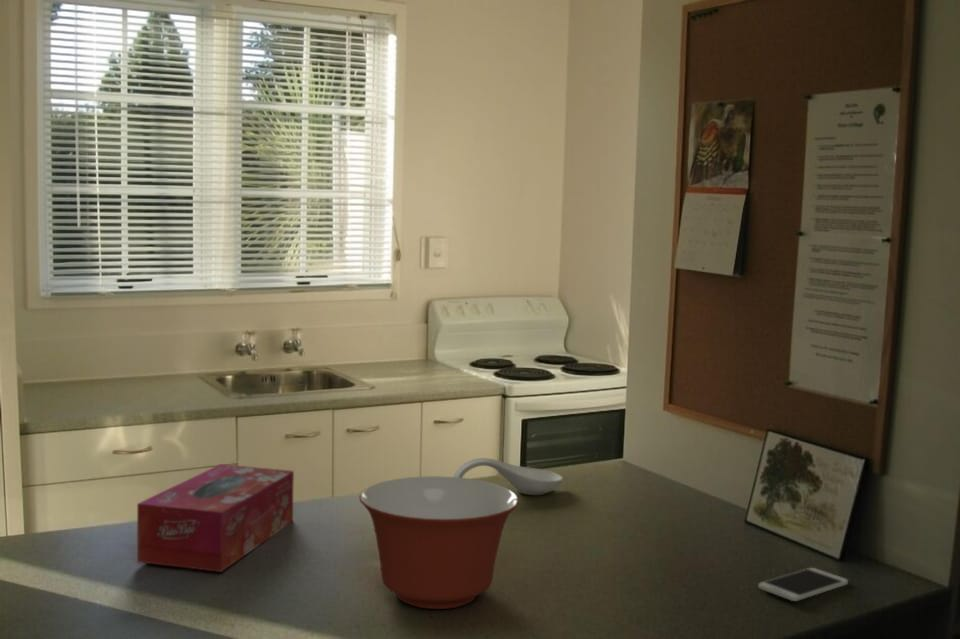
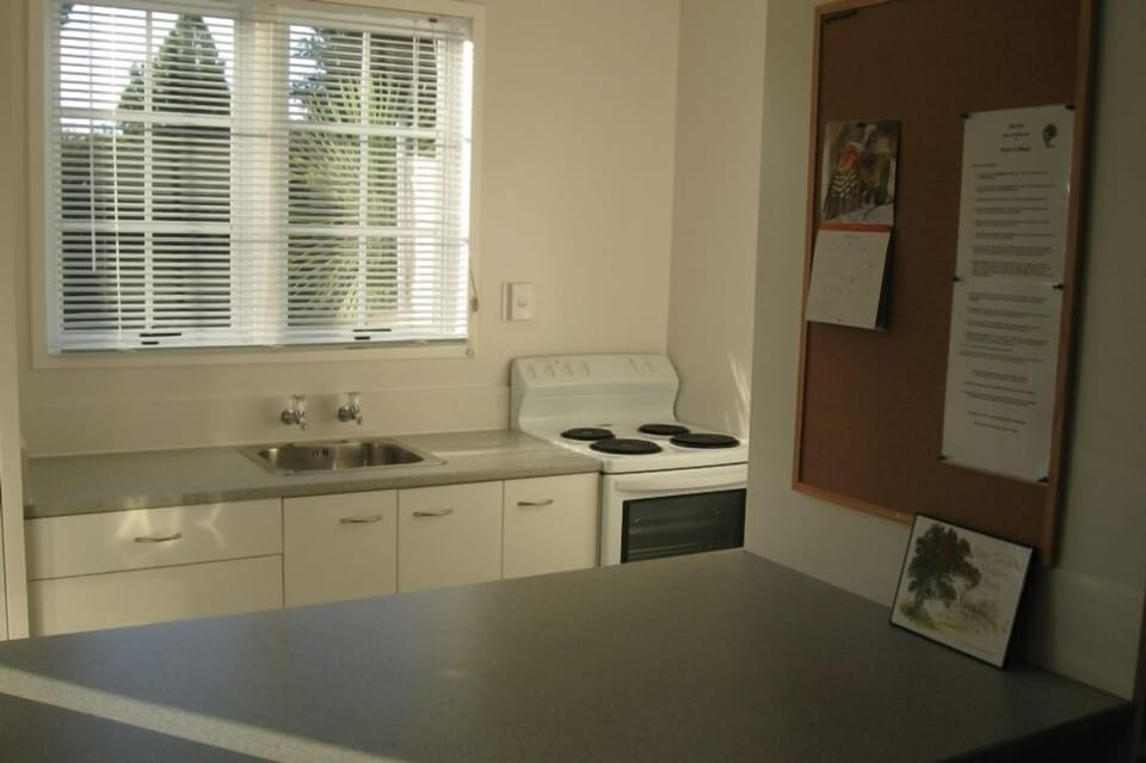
- tissue box [136,463,295,573]
- mixing bowl [358,475,520,610]
- spoon rest [453,457,564,496]
- smartphone [758,567,849,602]
